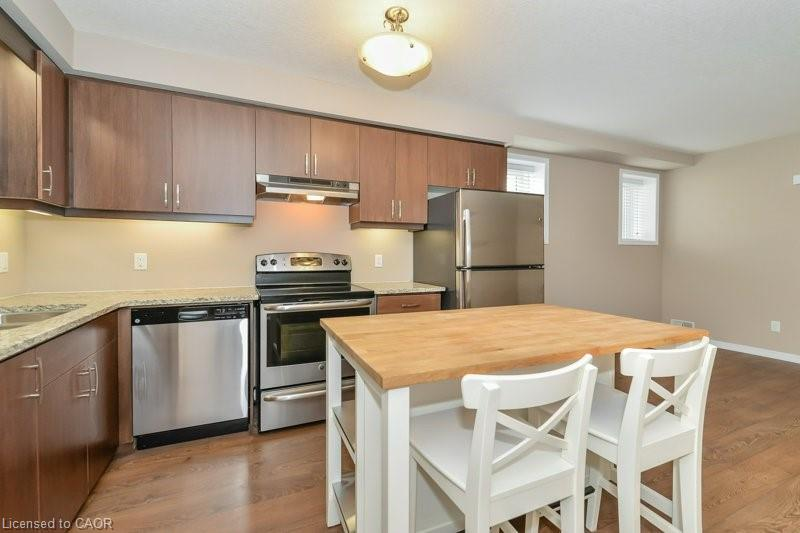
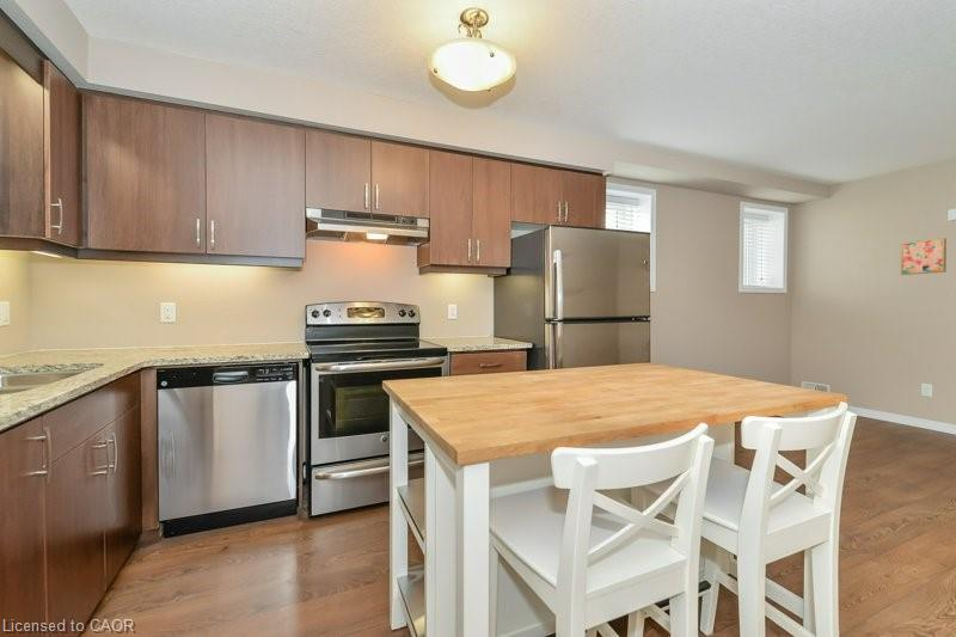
+ wall art [900,237,948,276]
